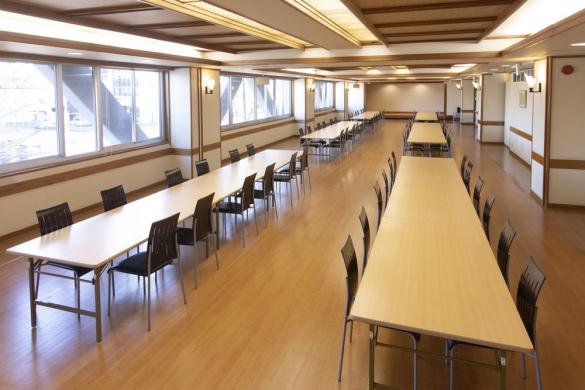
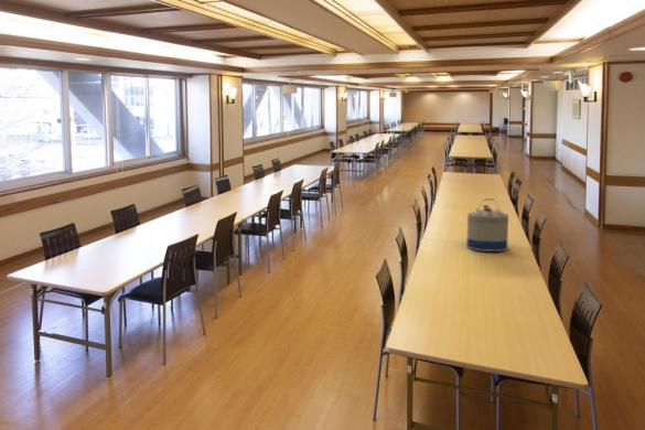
+ water jug [465,197,509,252]
